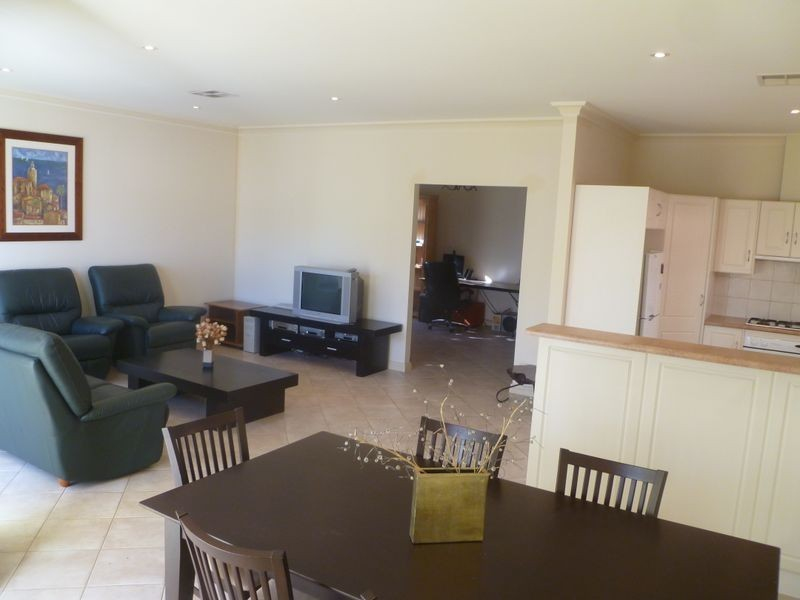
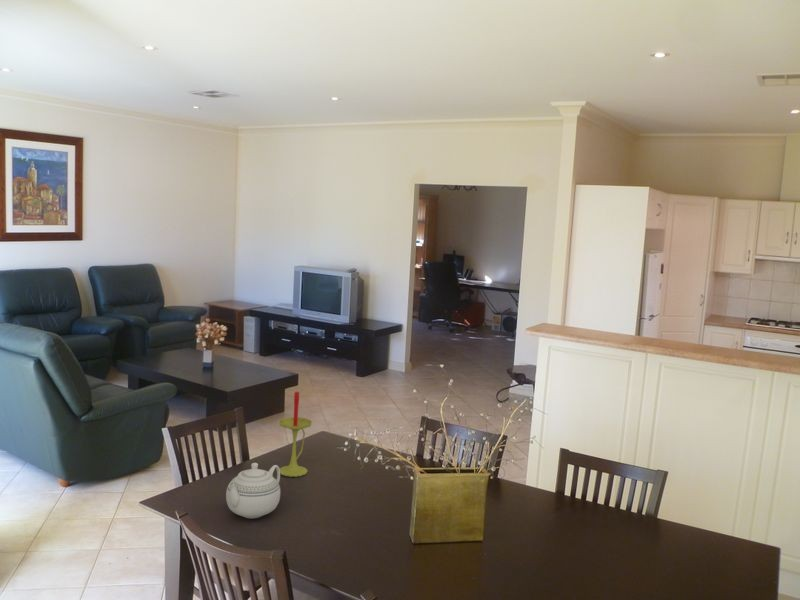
+ teapot [225,462,281,519]
+ candle [278,391,313,478]
